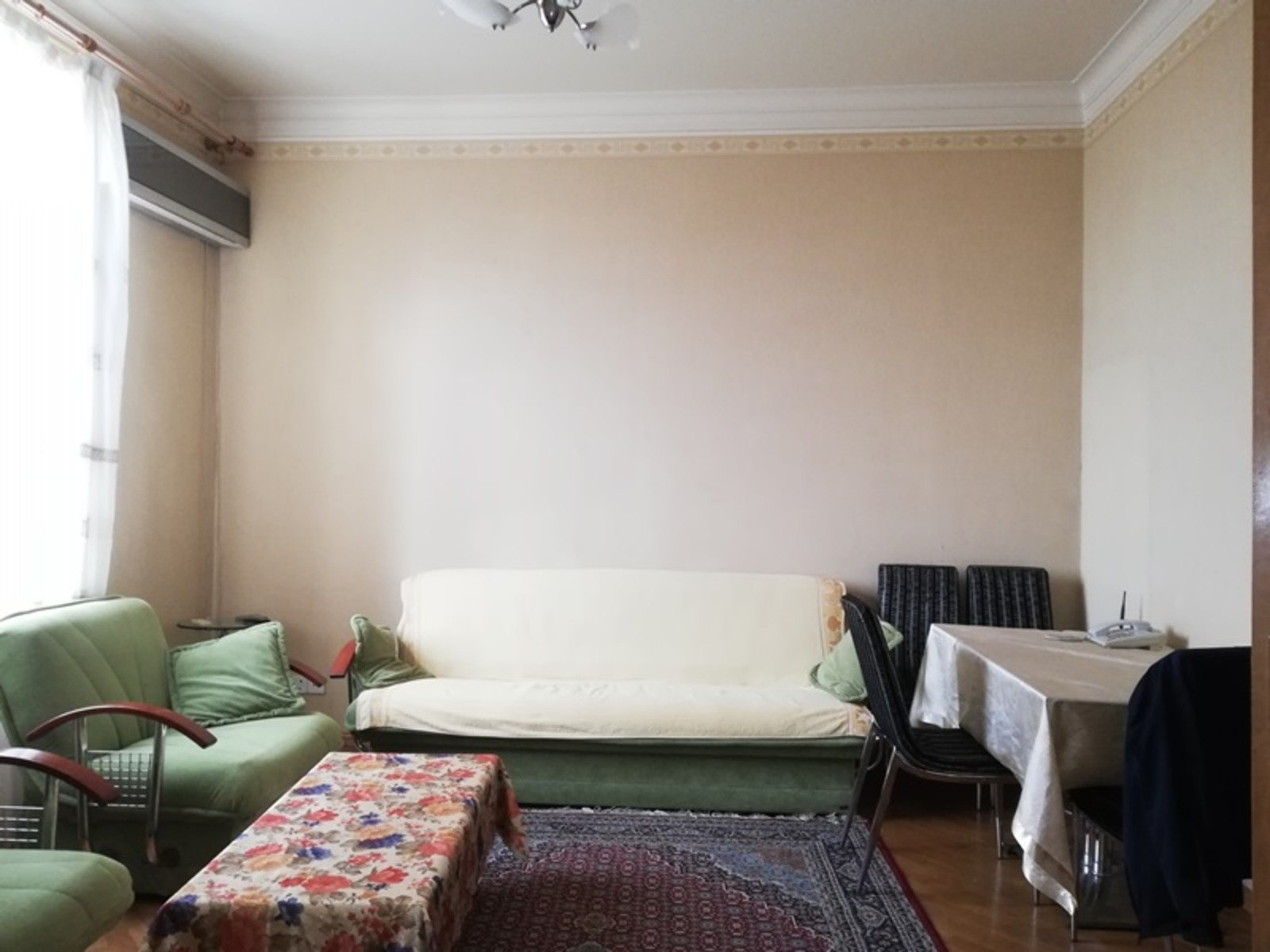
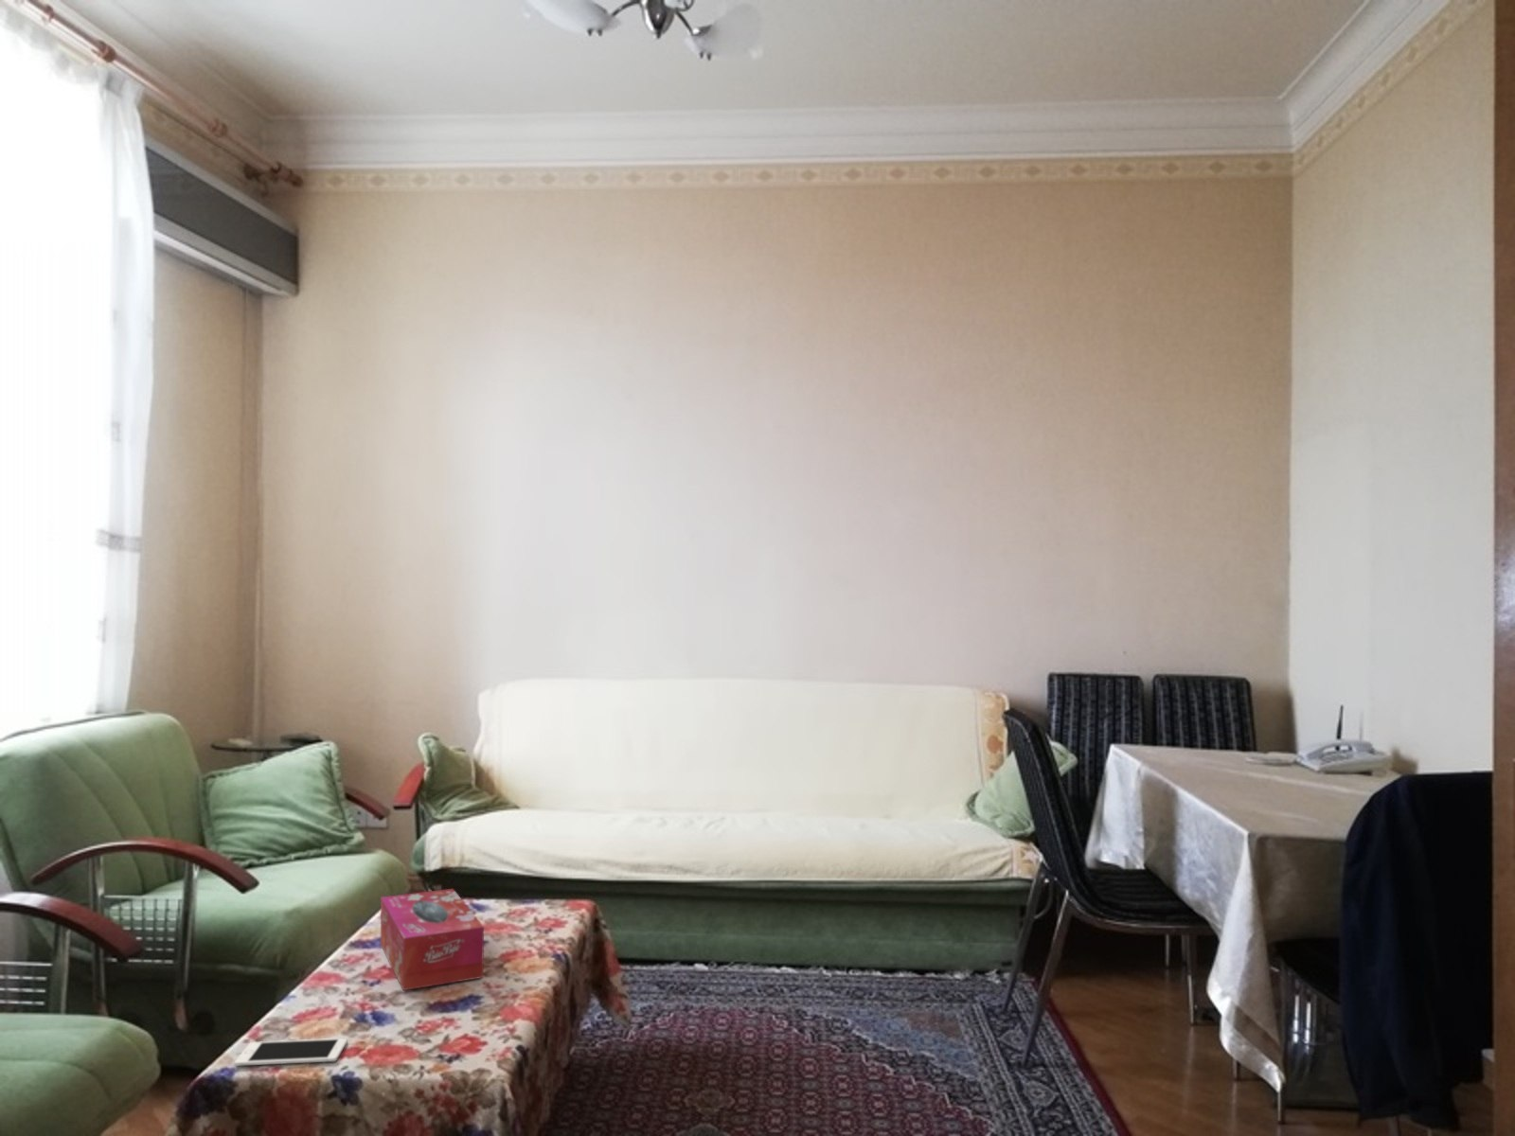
+ tissue box [379,888,484,992]
+ cell phone [234,1037,347,1067]
